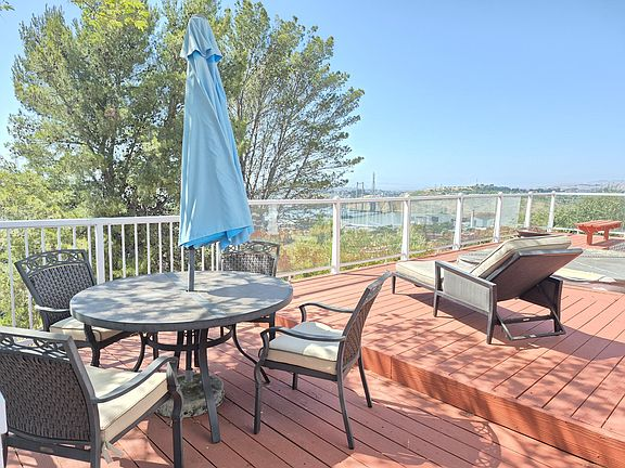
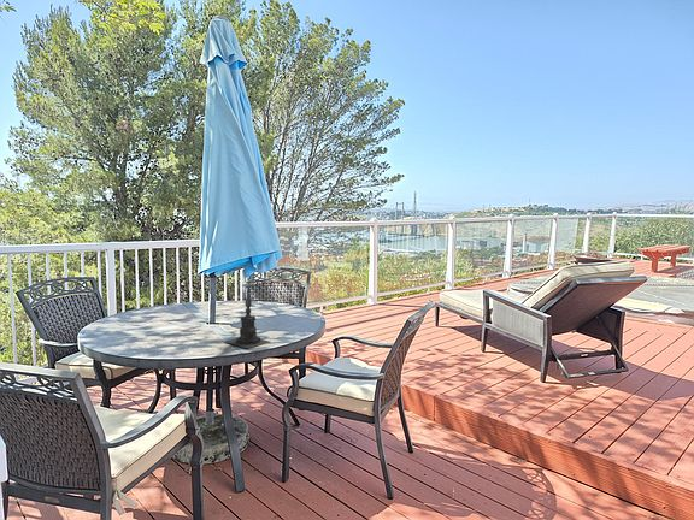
+ candle holder [224,276,270,349]
